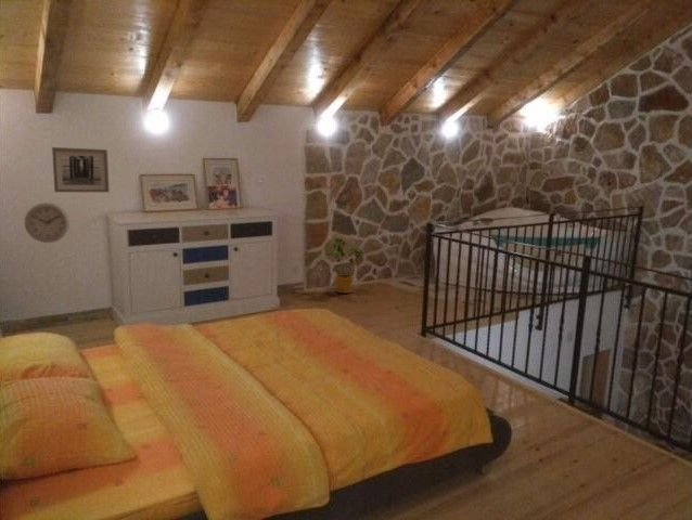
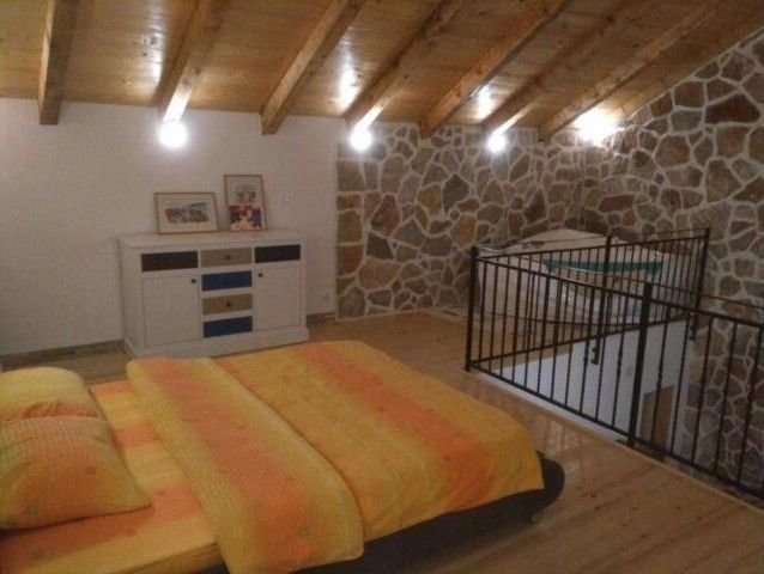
- wall art [51,146,111,193]
- wall clock [24,203,71,244]
- house plant [324,235,366,294]
